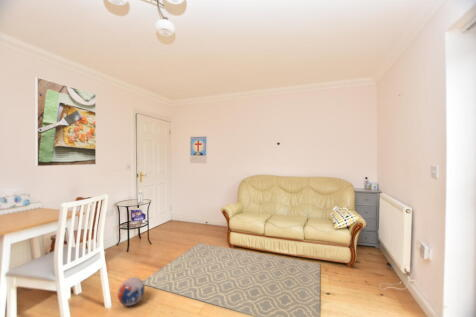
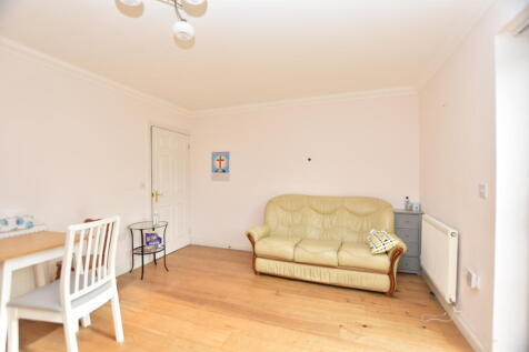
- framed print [34,76,97,167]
- rug [142,242,321,317]
- ball [117,276,146,307]
